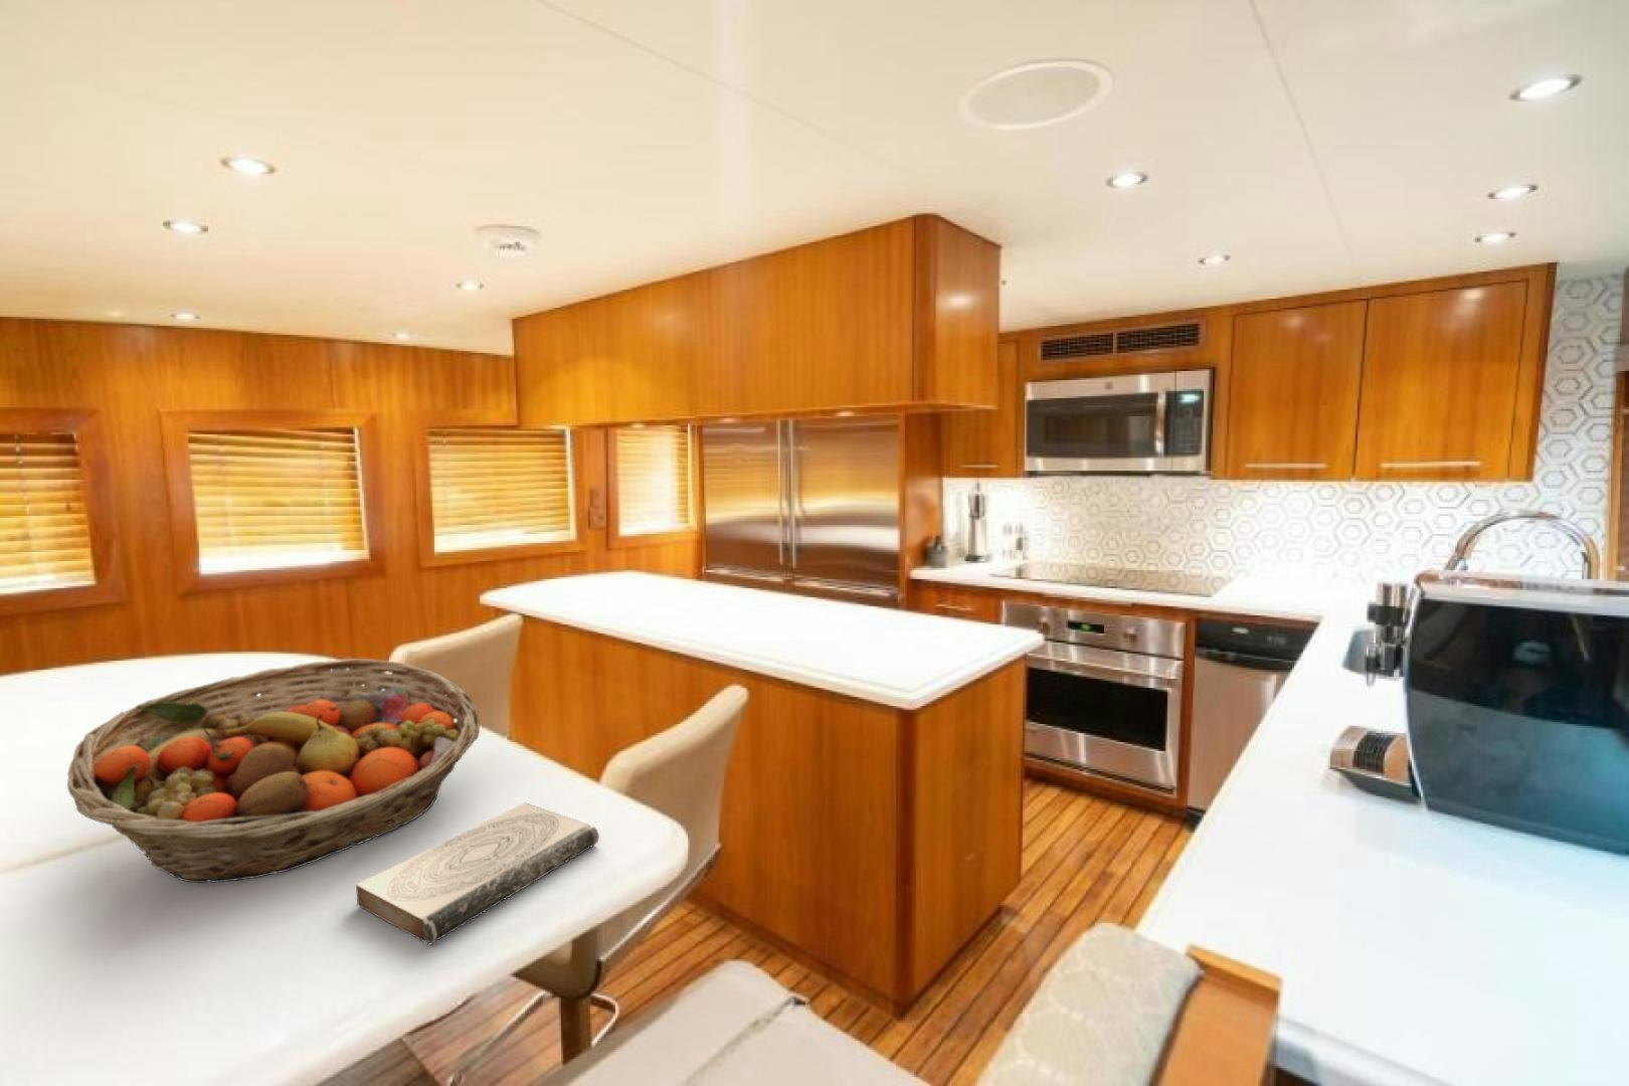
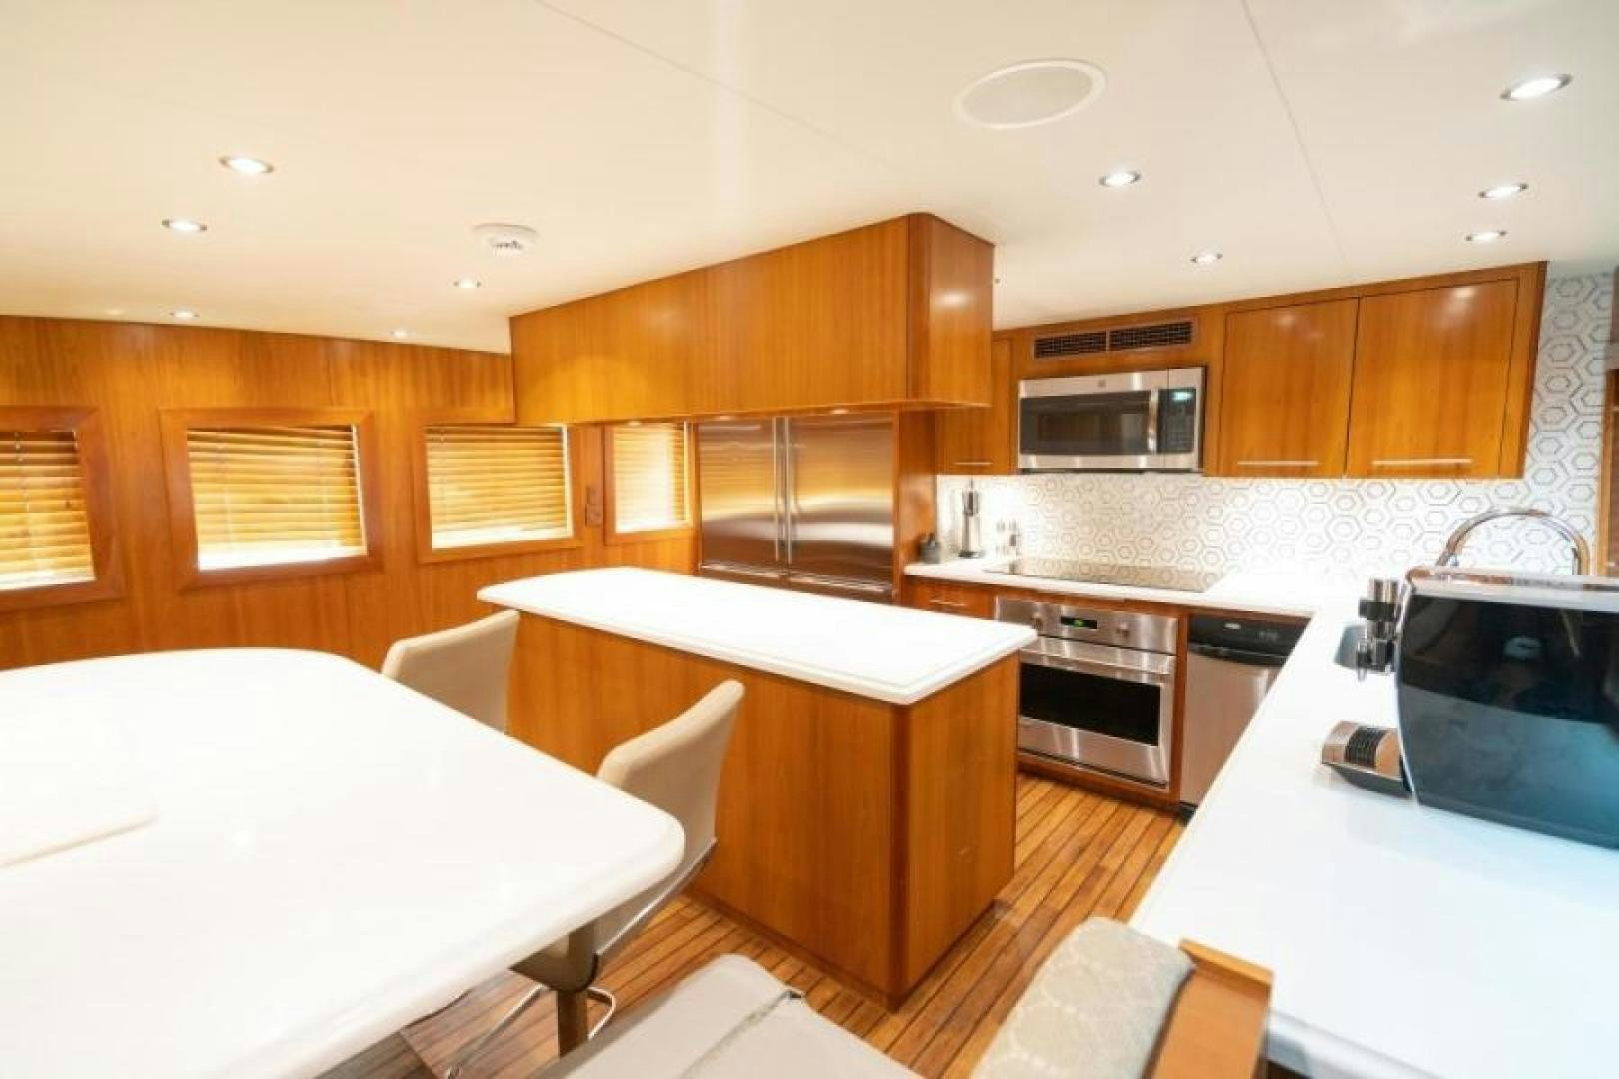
- fruit basket [67,658,481,884]
- book [355,801,600,947]
